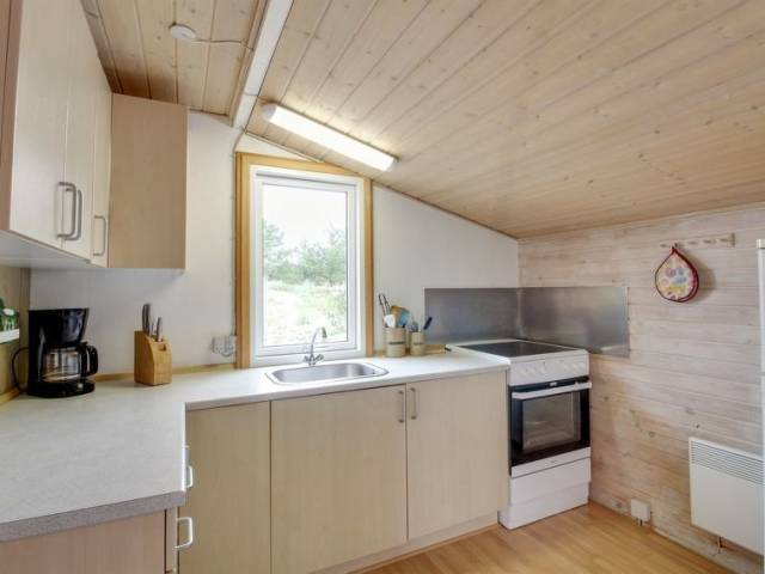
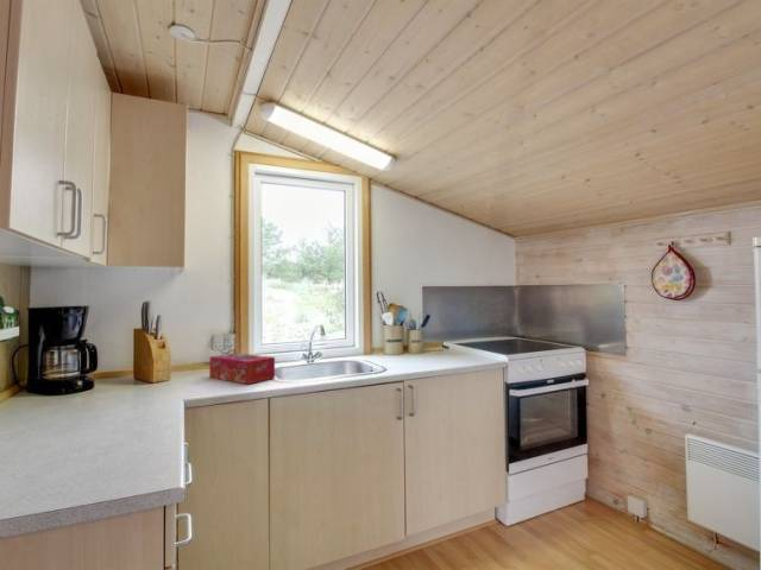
+ tissue box [208,352,276,385]
